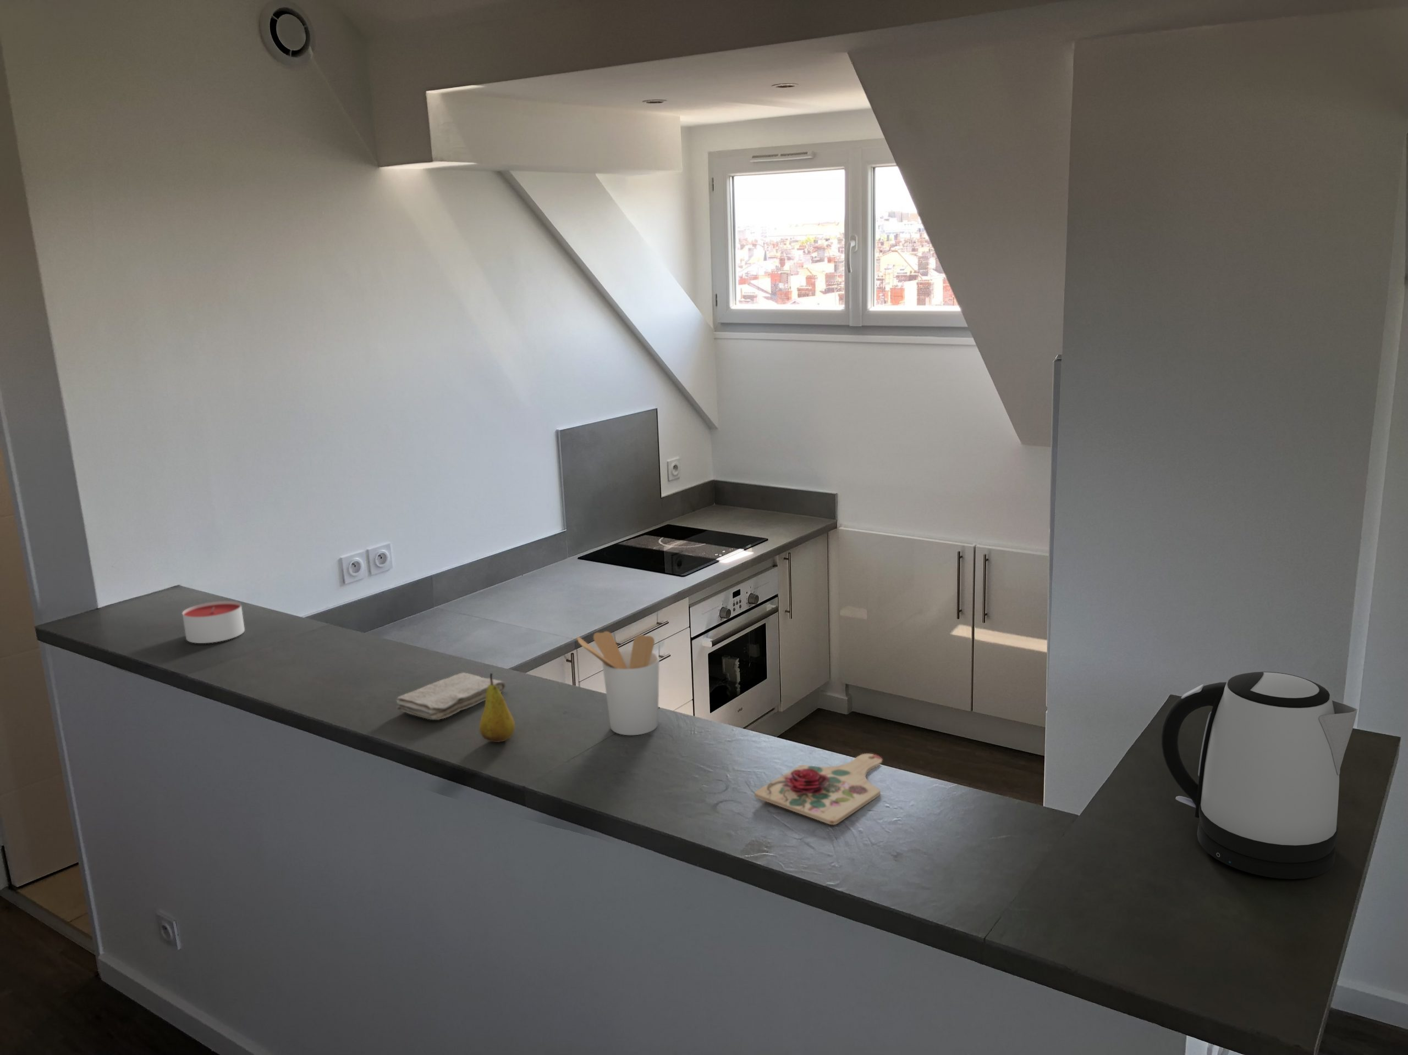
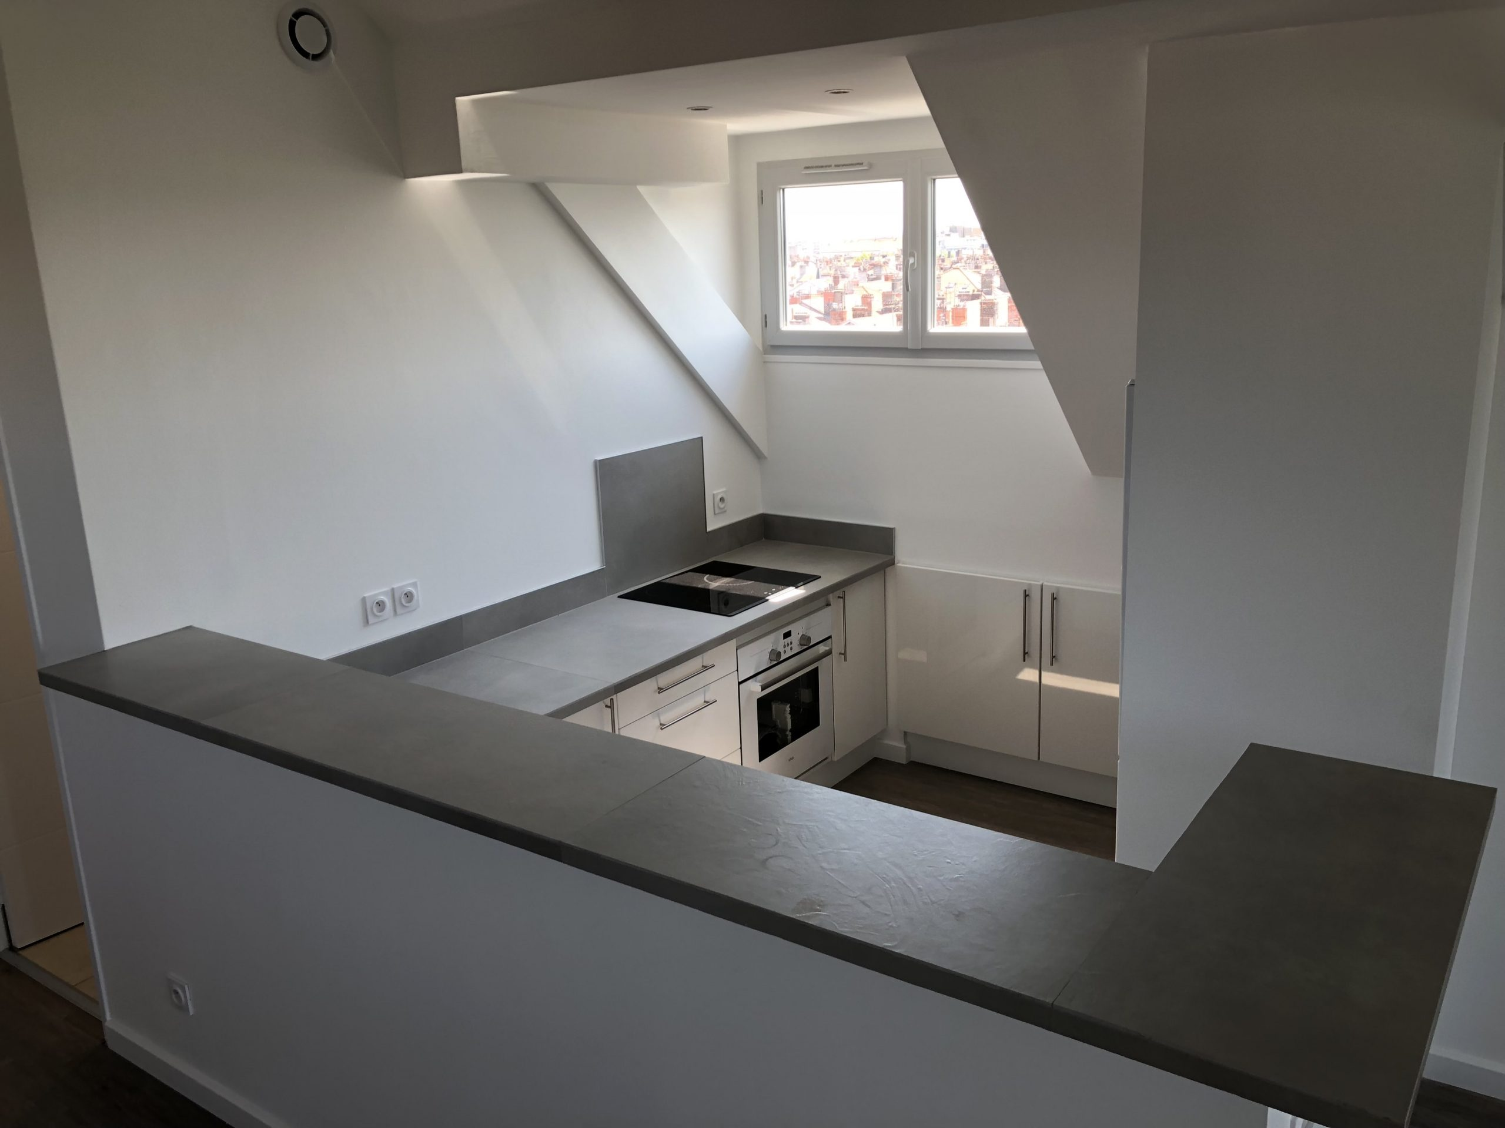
- utensil holder [575,631,660,736]
- fruit [479,673,516,742]
- washcloth [396,672,507,720]
- kettle [1161,670,1358,880]
- cutting board [754,754,882,826]
- candle [182,601,245,644]
